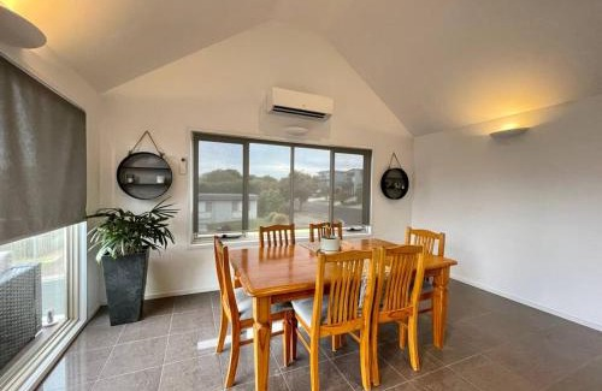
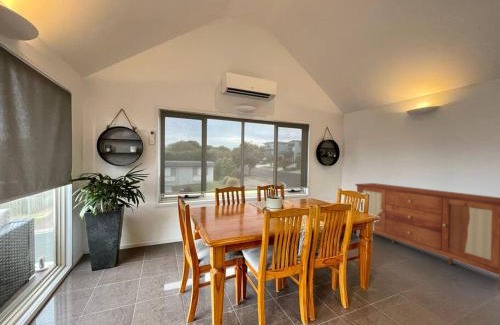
+ sideboard [354,182,500,291]
